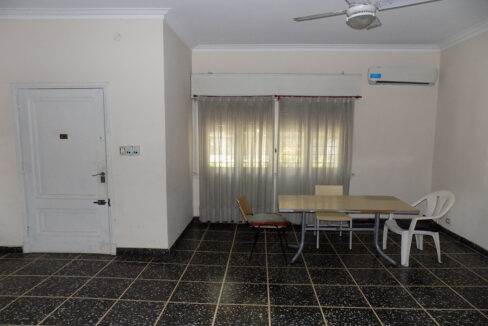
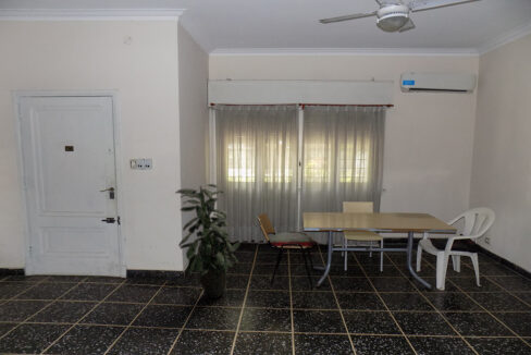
+ indoor plant [174,183,243,299]
